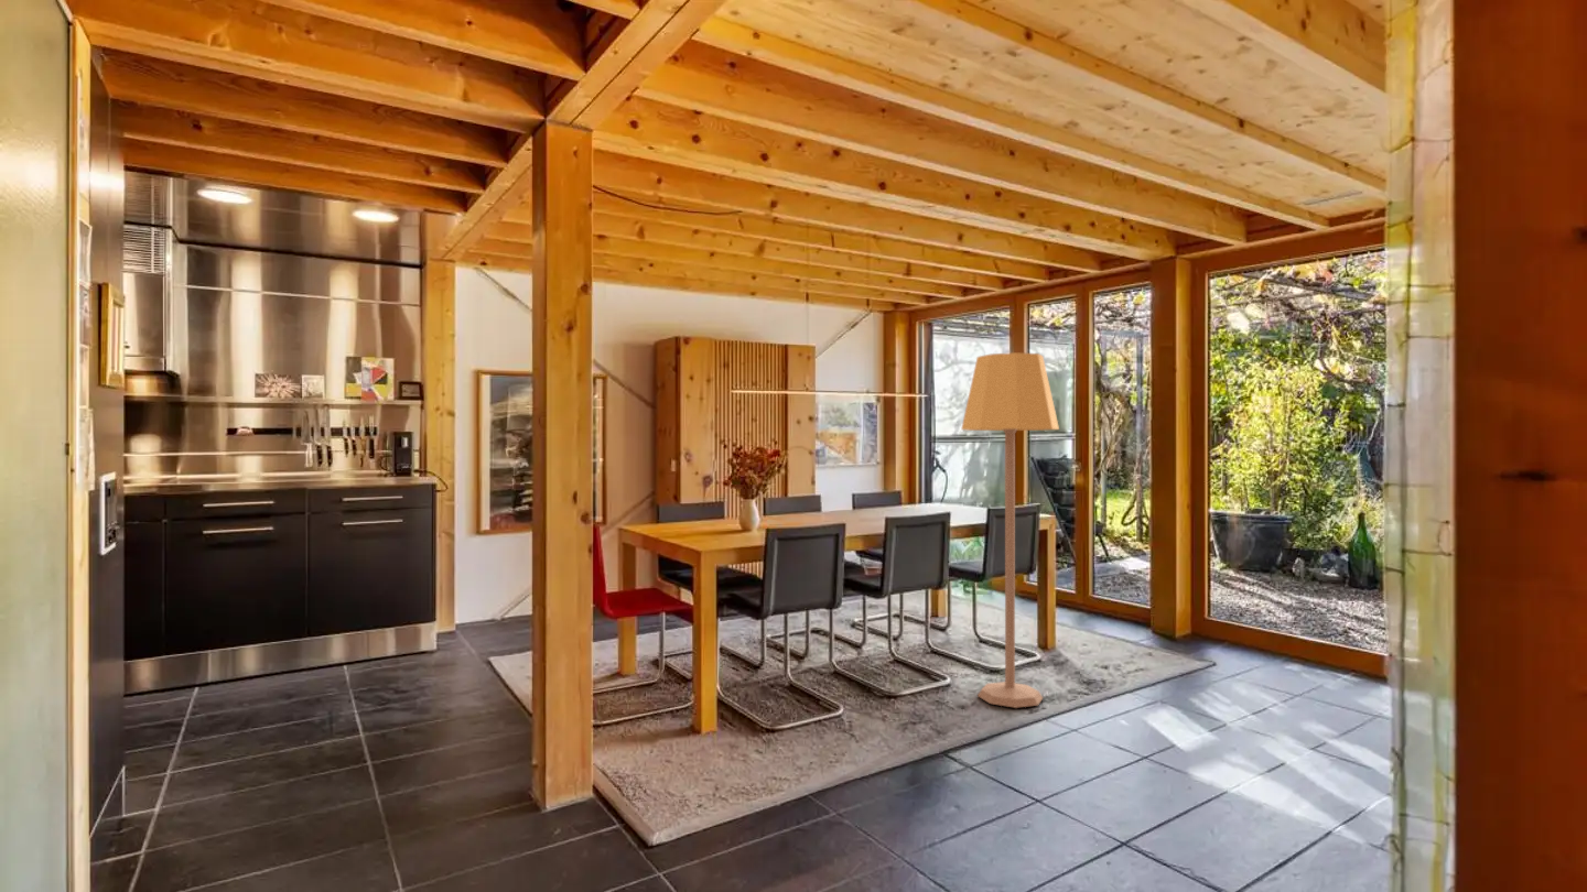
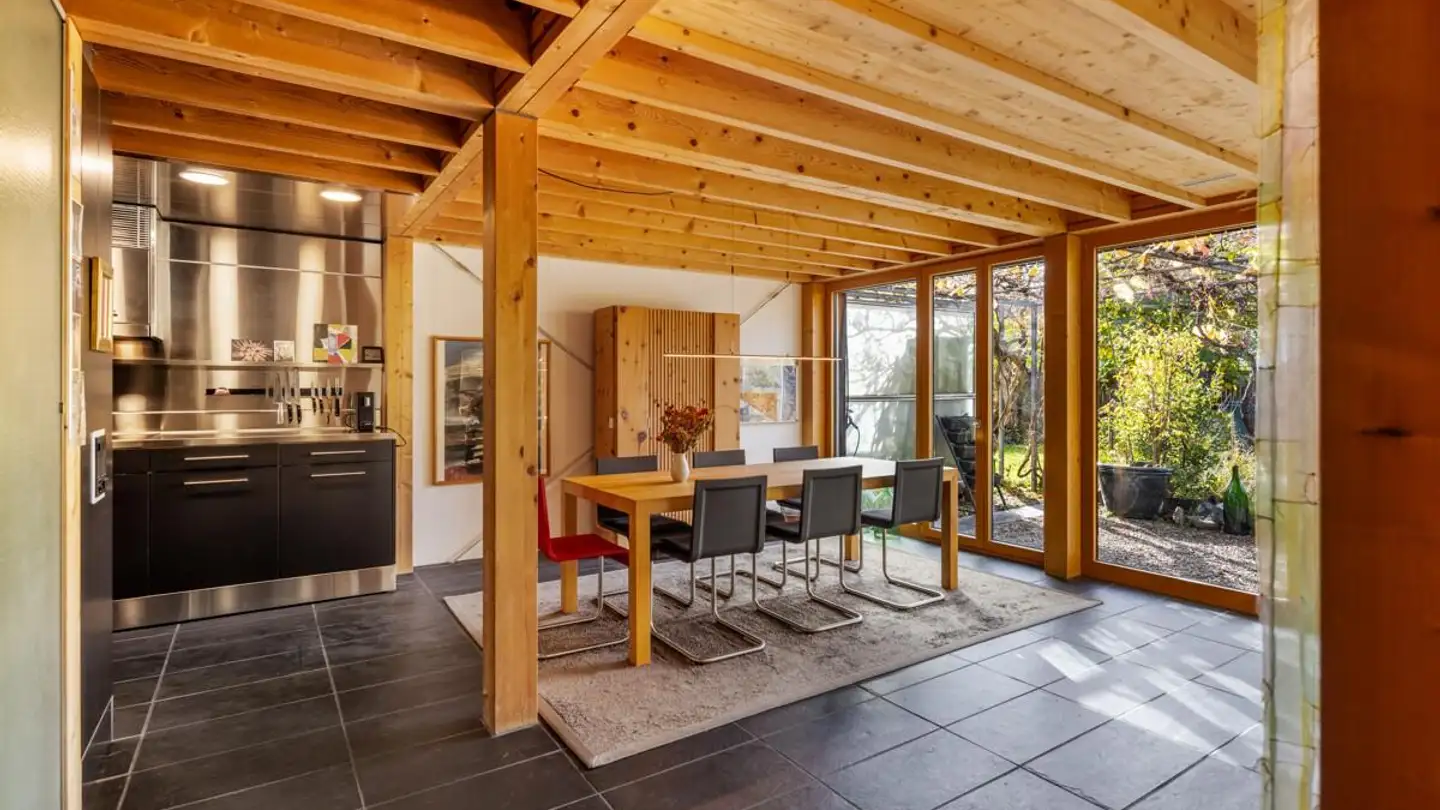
- lamp [960,351,1060,709]
